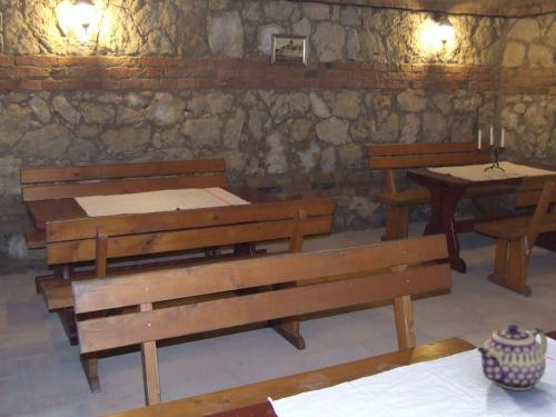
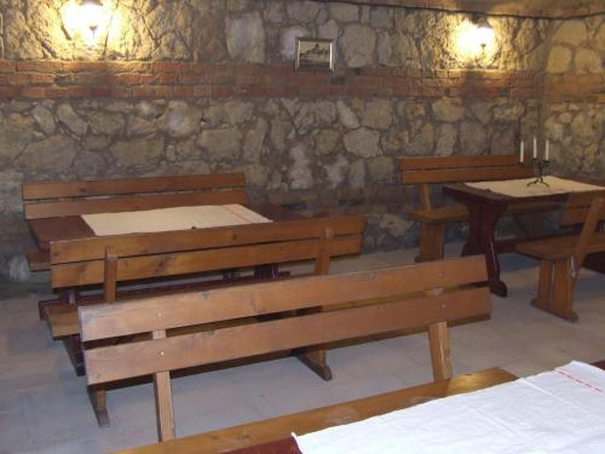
- teapot [476,324,548,391]
